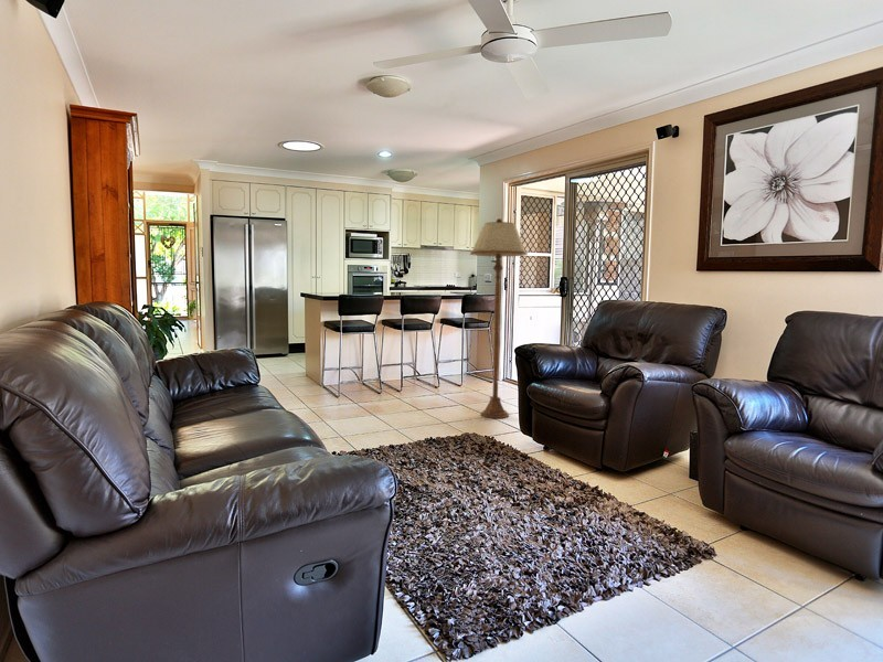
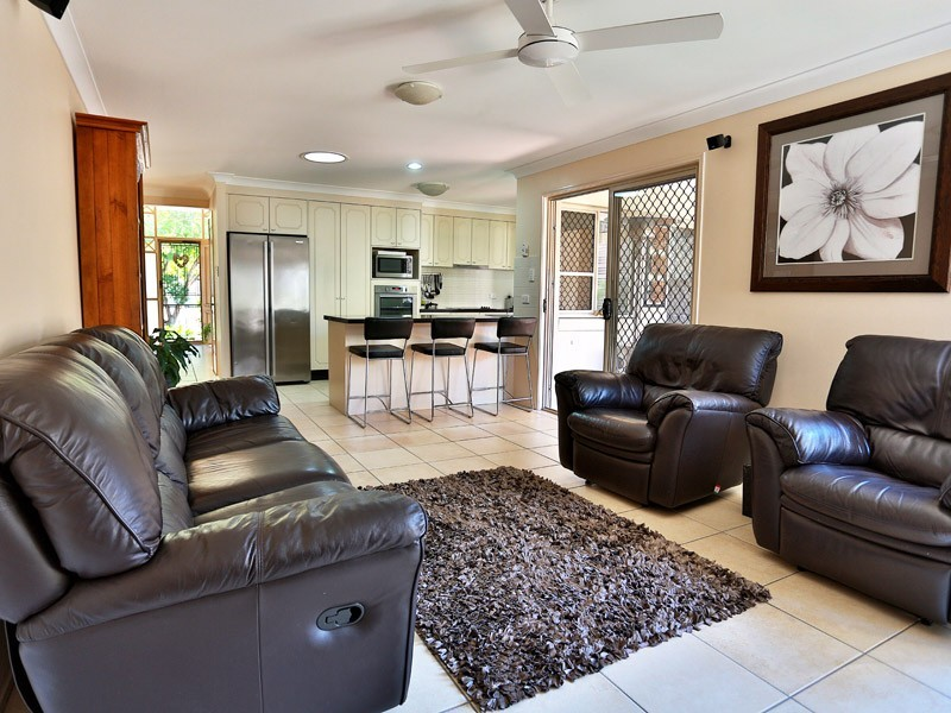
- floor lamp [469,217,529,419]
